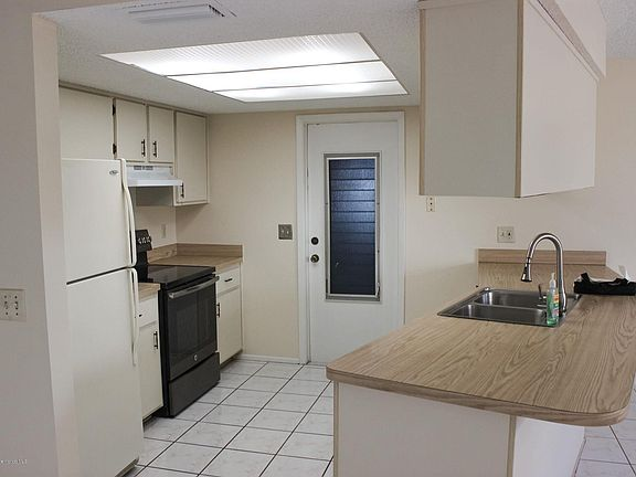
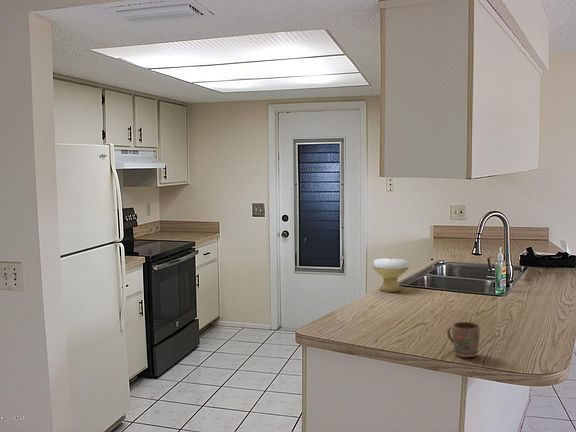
+ mug [446,321,481,358]
+ candle holder [371,256,410,293]
